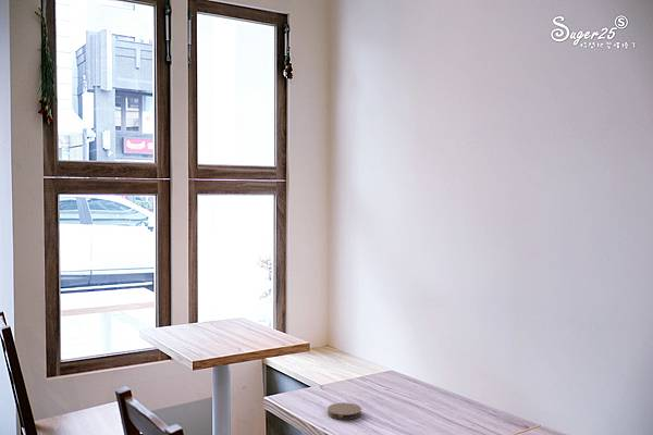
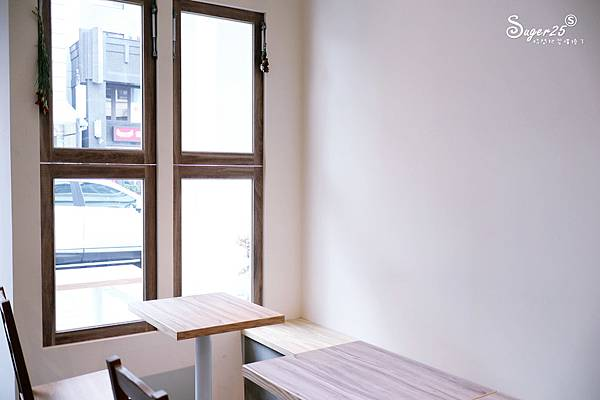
- coaster [326,401,362,421]
